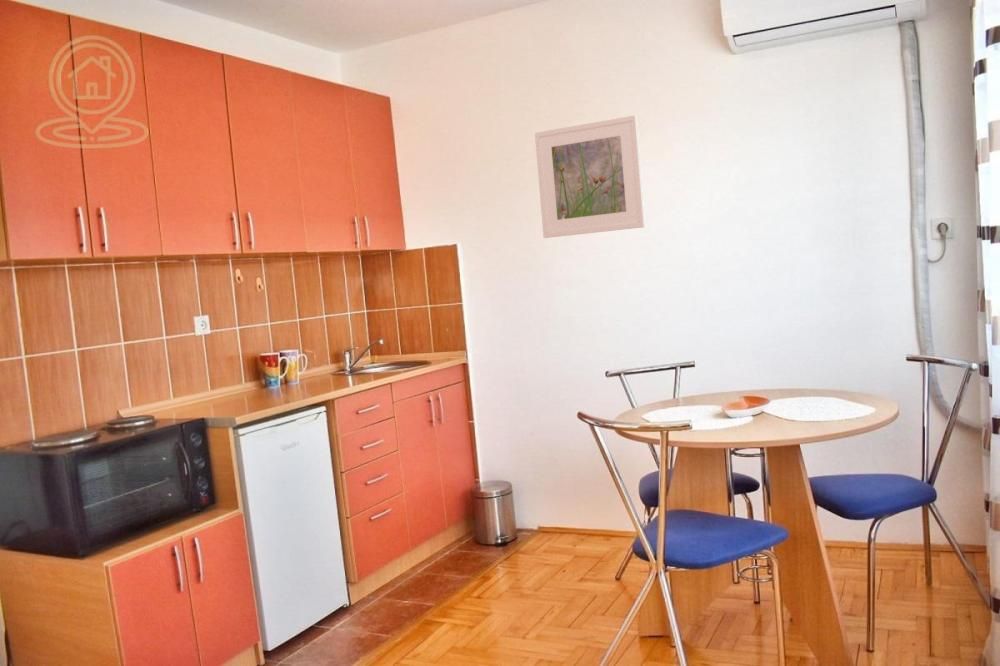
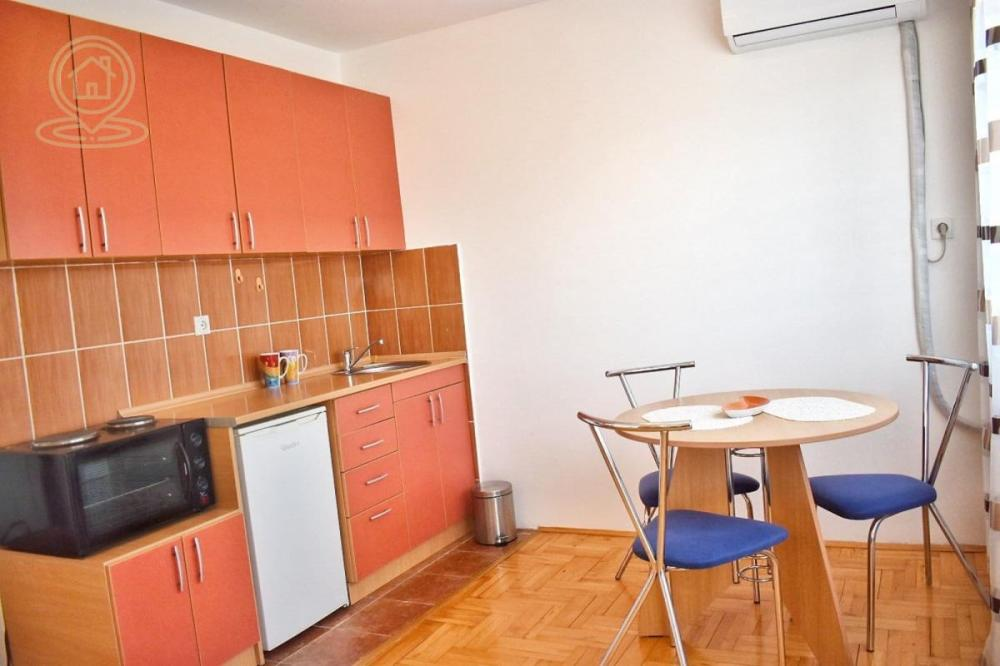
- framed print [534,114,646,239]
